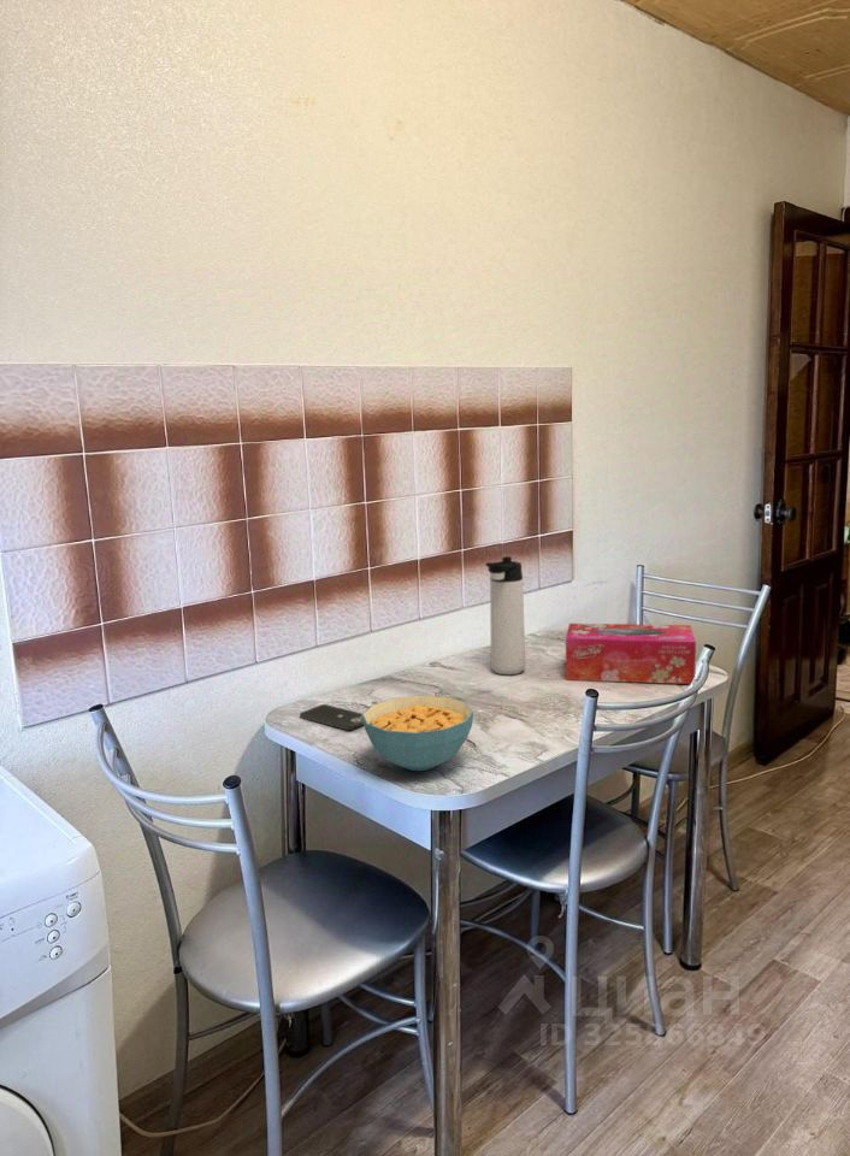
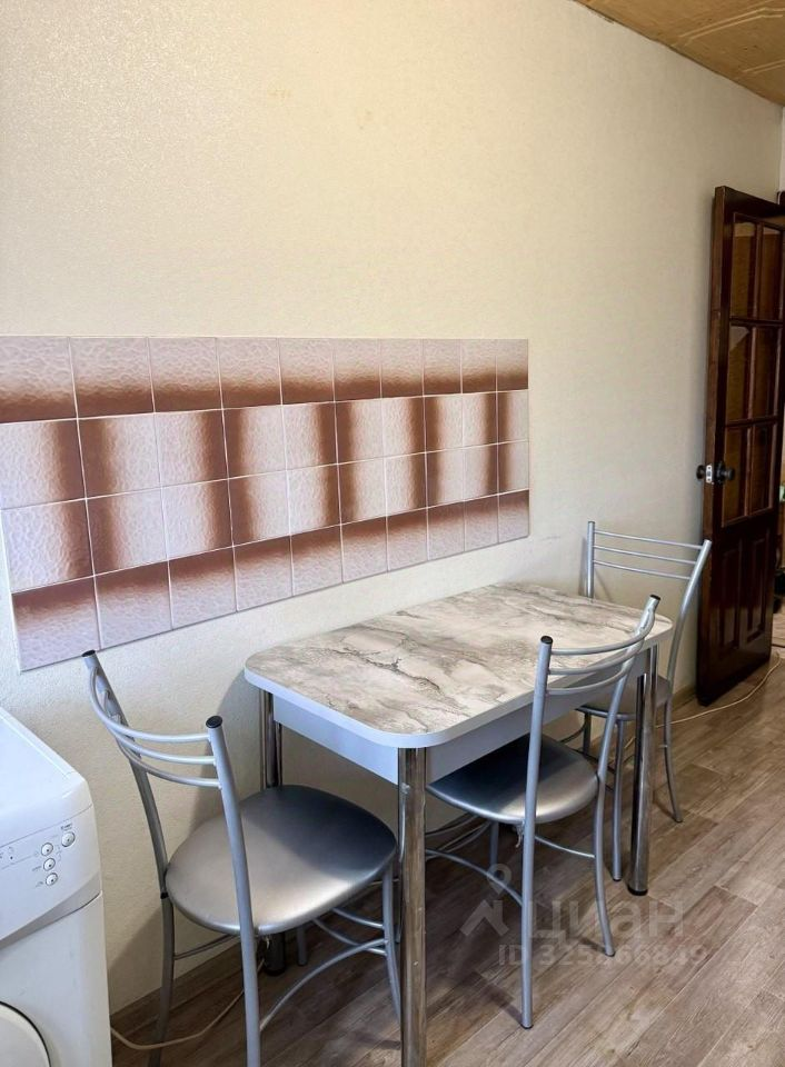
- smartphone [299,703,364,731]
- thermos bottle [485,555,526,676]
- tissue box [565,623,697,685]
- cereal bowl [362,695,474,772]
